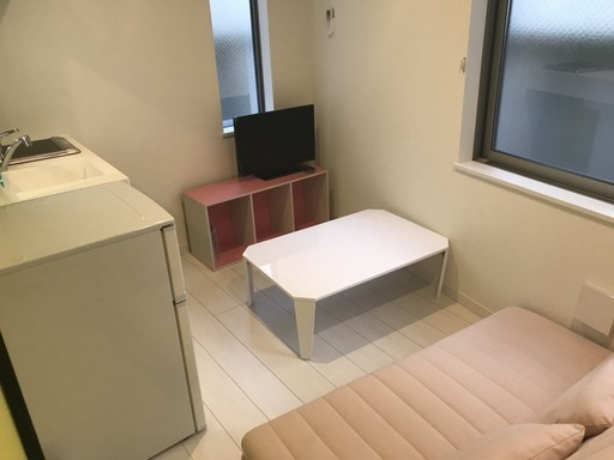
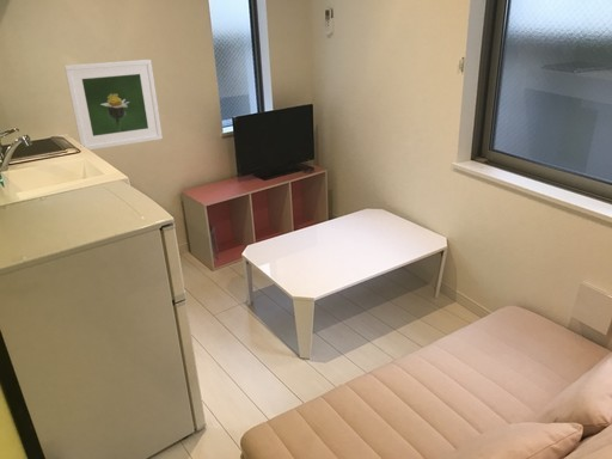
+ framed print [63,59,164,151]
